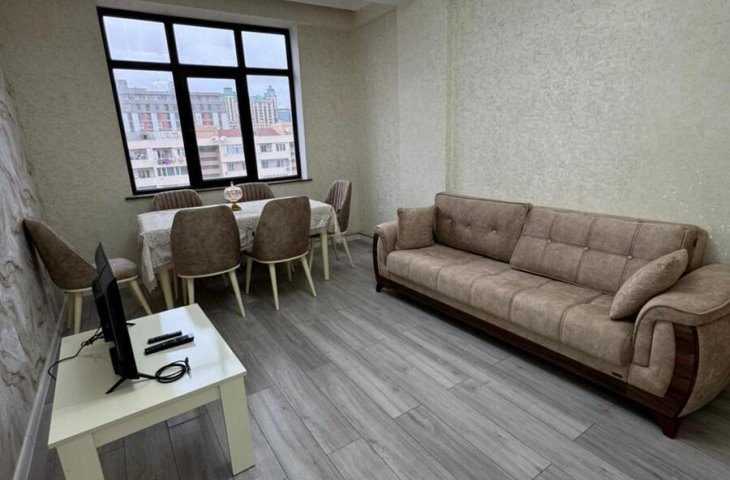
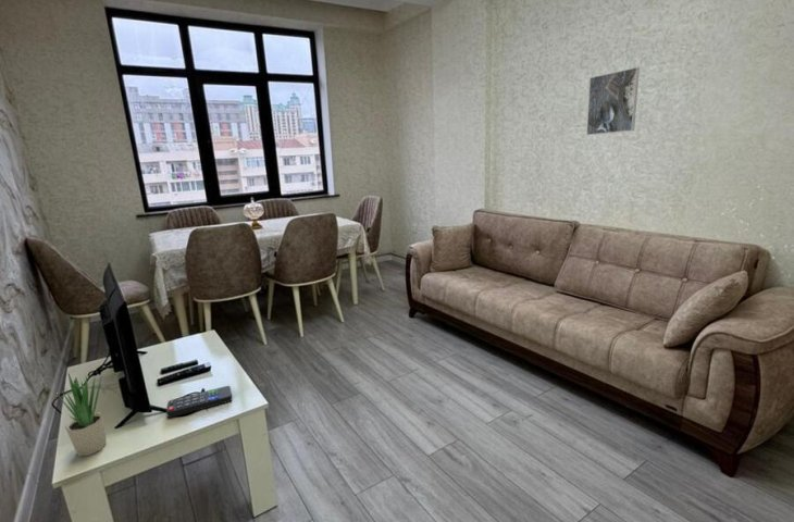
+ remote control [165,385,233,419]
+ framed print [585,66,641,136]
+ potted plant [55,373,108,458]
